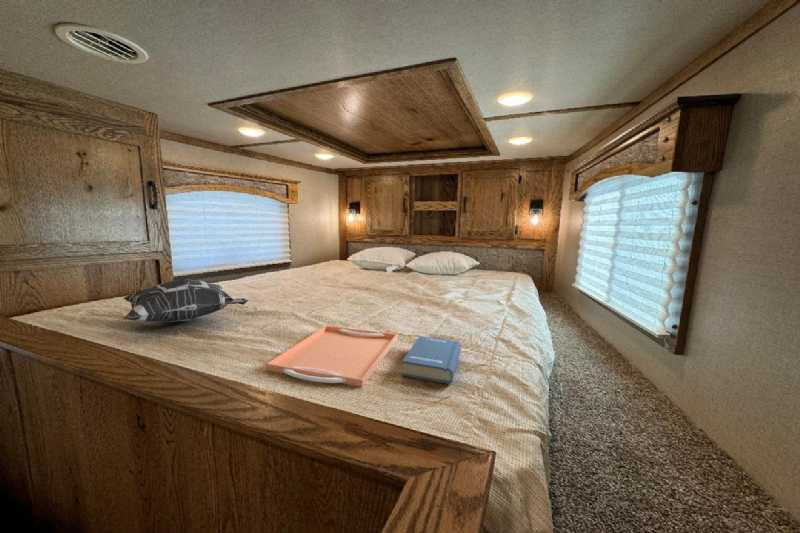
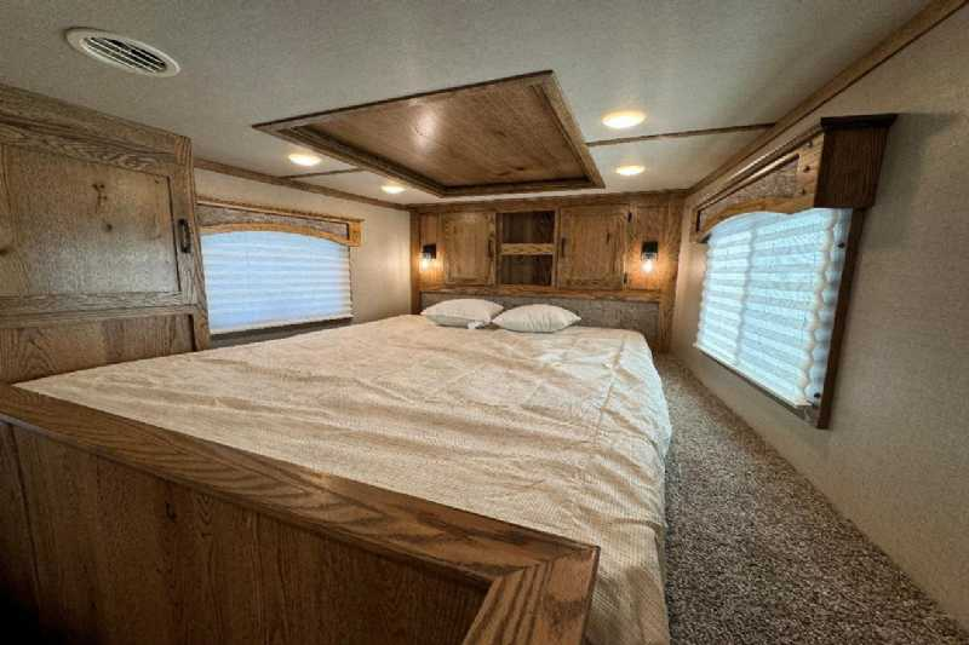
- book [401,335,462,385]
- serving tray [265,324,399,388]
- decorative pillow [122,278,249,323]
